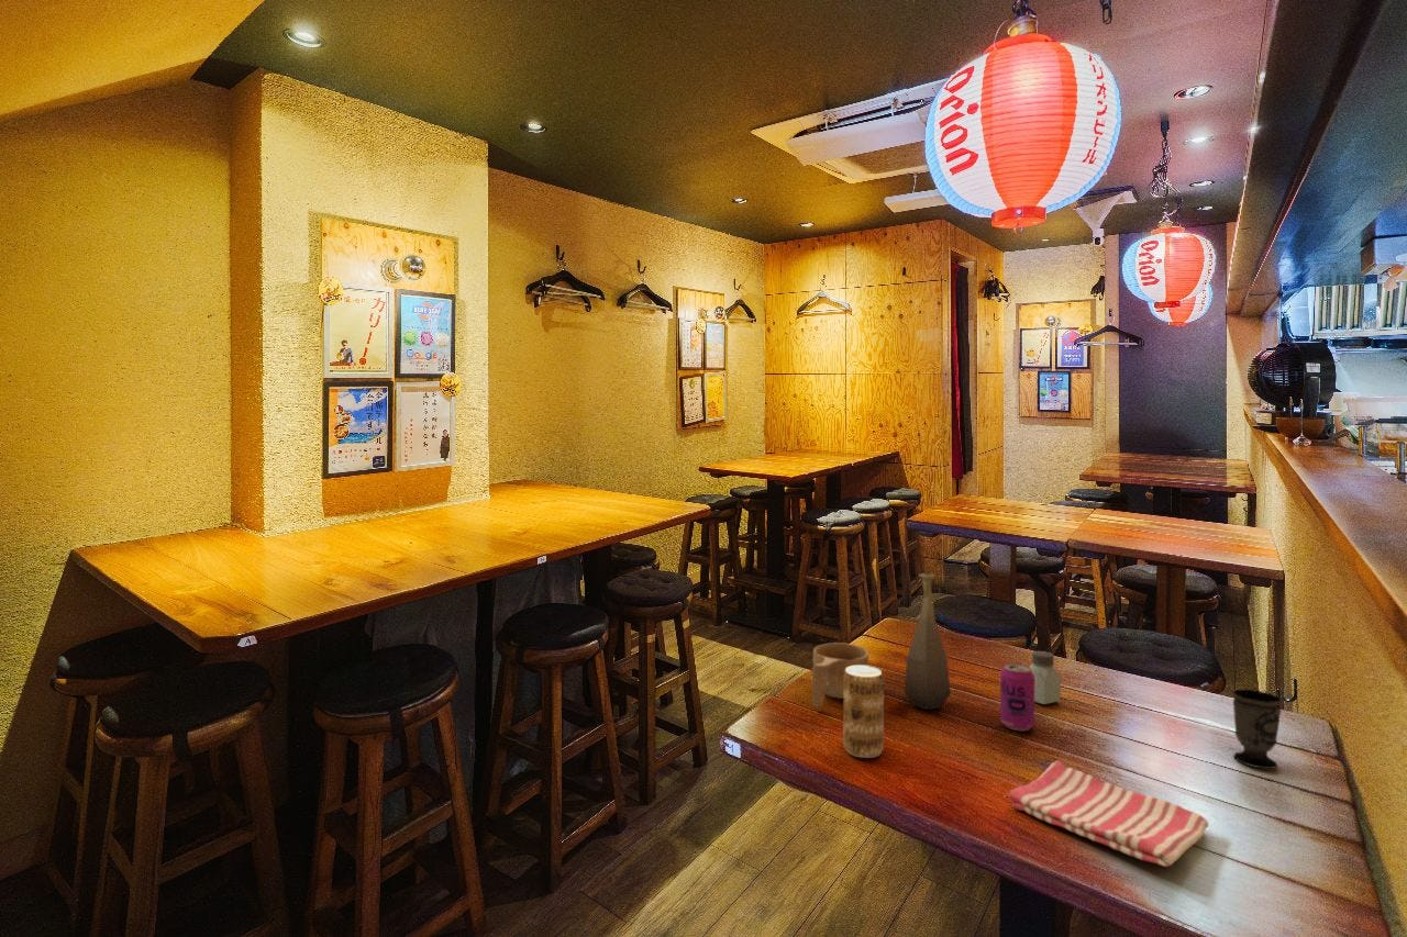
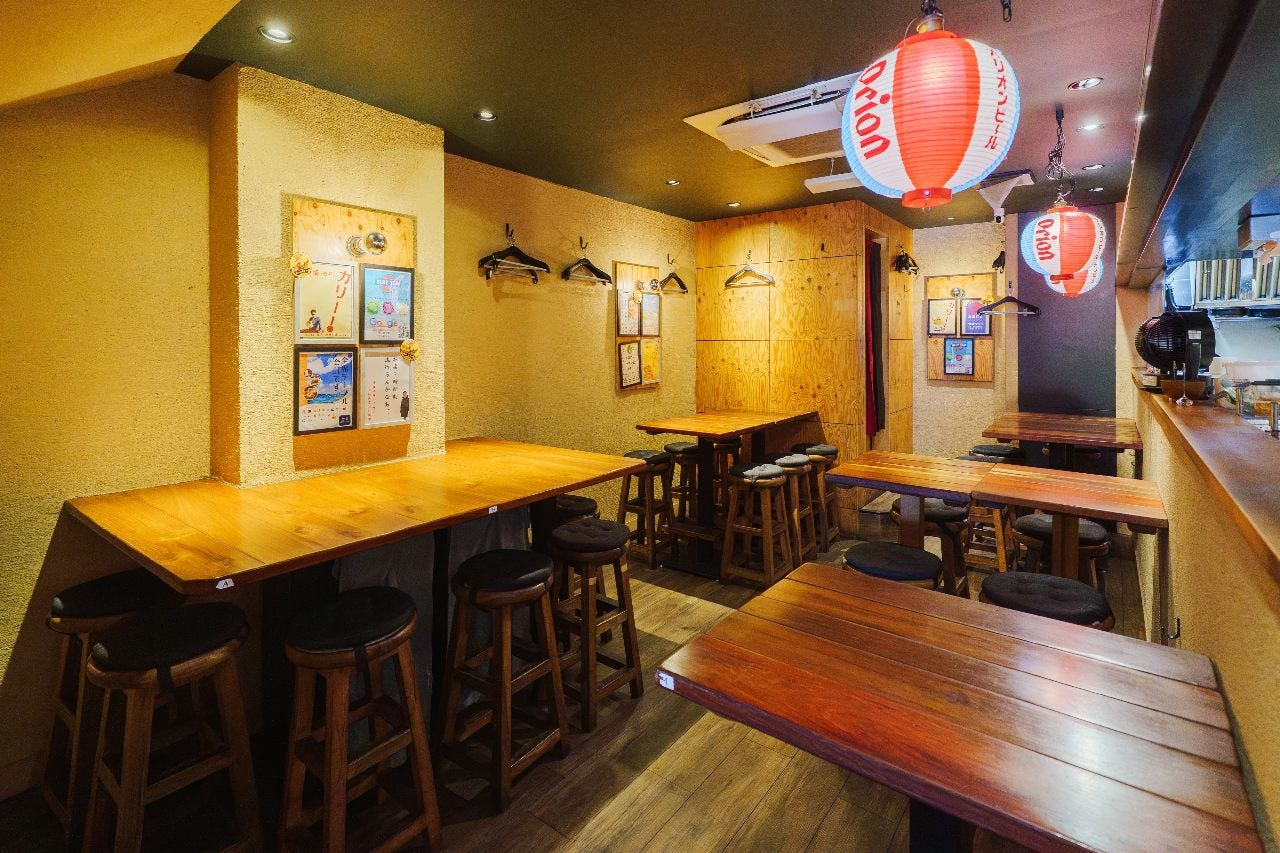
- beverage can [999,662,1035,732]
- dish towel [1008,759,1210,868]
- cup [1232,689,1282,770]
- beverage can [842,666,885,759]
- cup [810,642,869,707]
- bottle [904,571,952,711]
- saltshaker [1029,650,1062,705]
